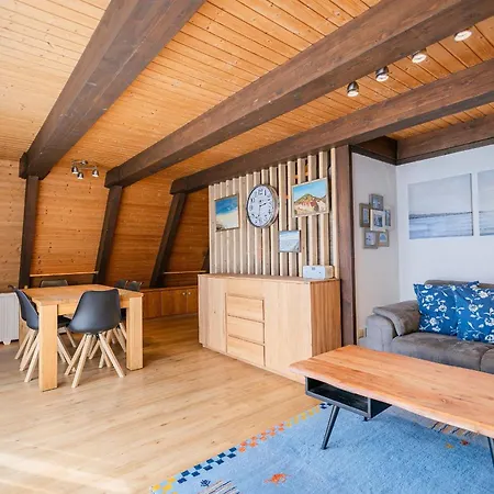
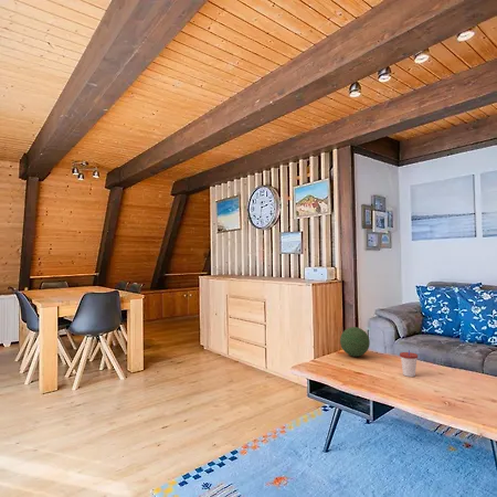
+ cup [399,349,419,378]
+ decorative orb [339,326,371,358]
